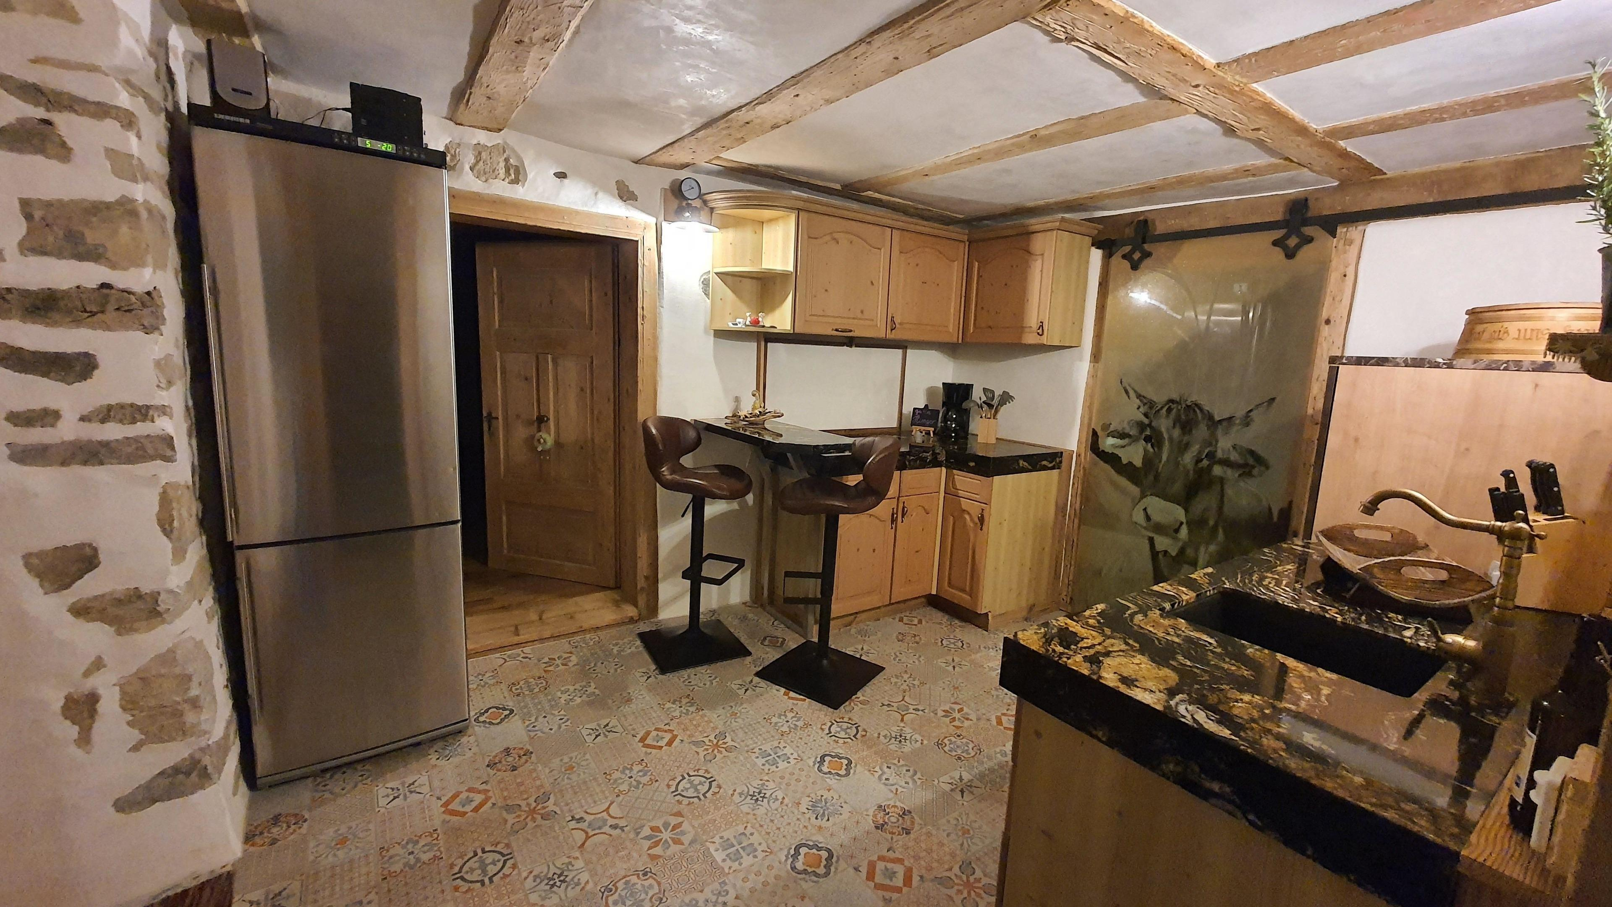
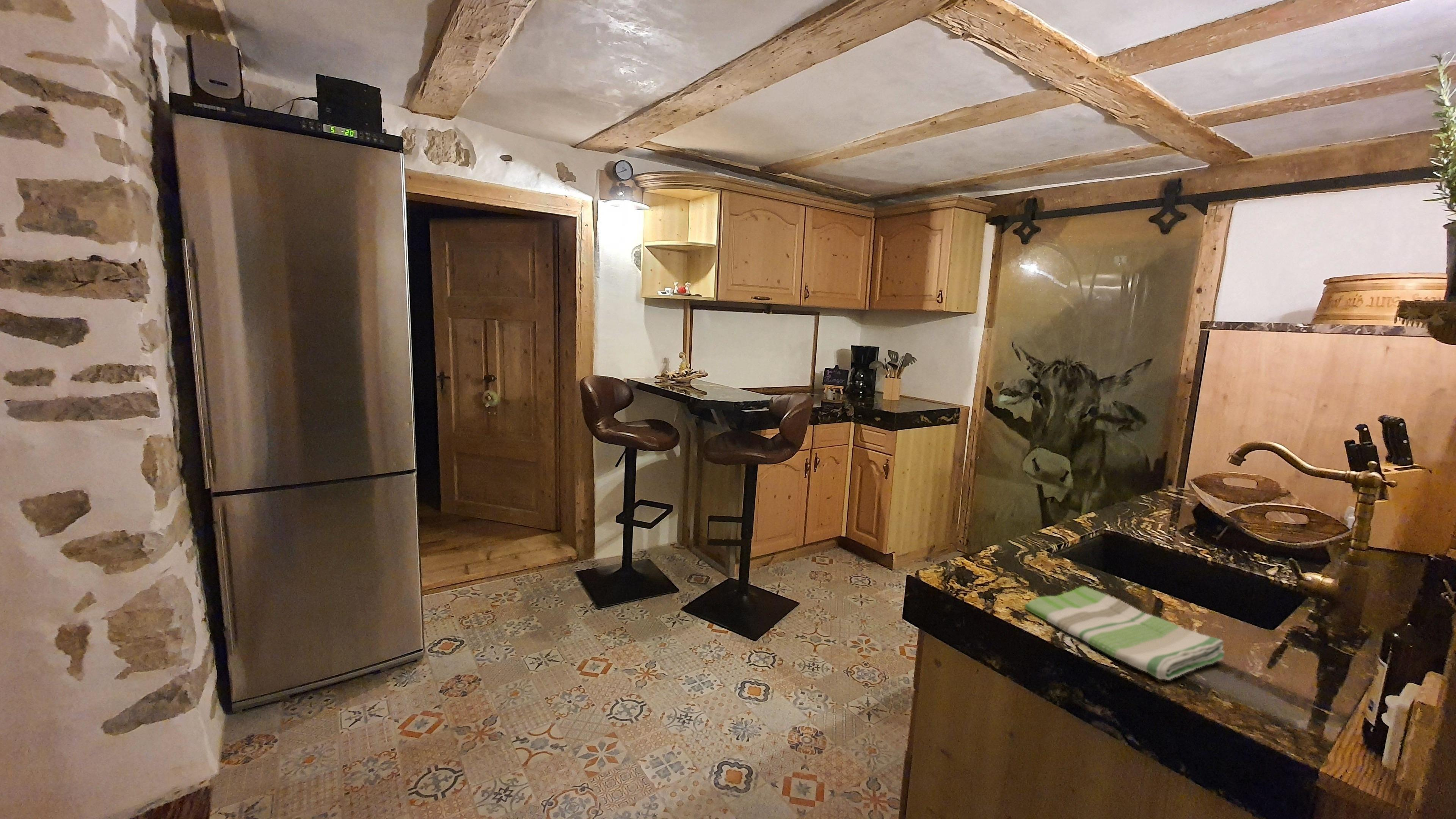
+ dish towel [1025,586,1225,681]
